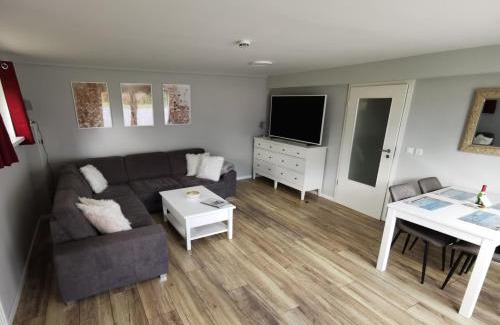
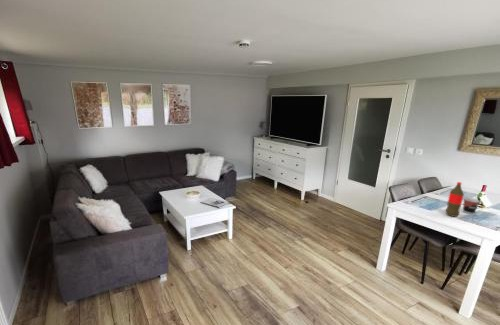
+ cup [462,197,481,215]
+ bottle [445,181,465,218]
